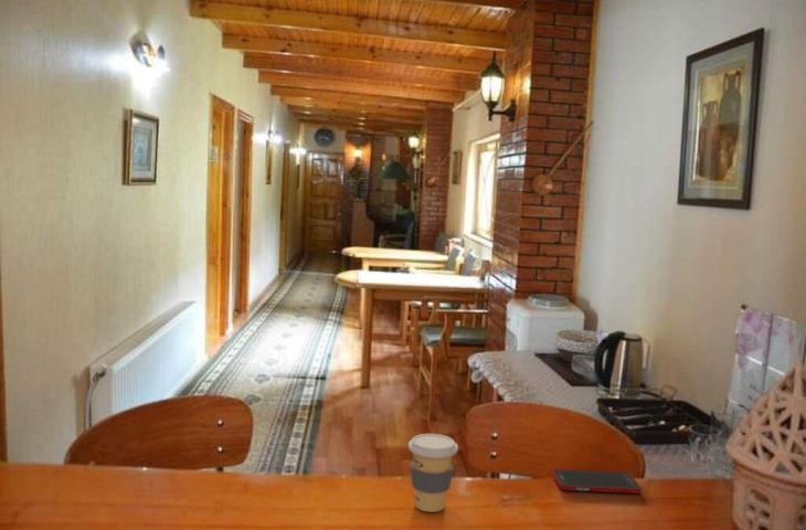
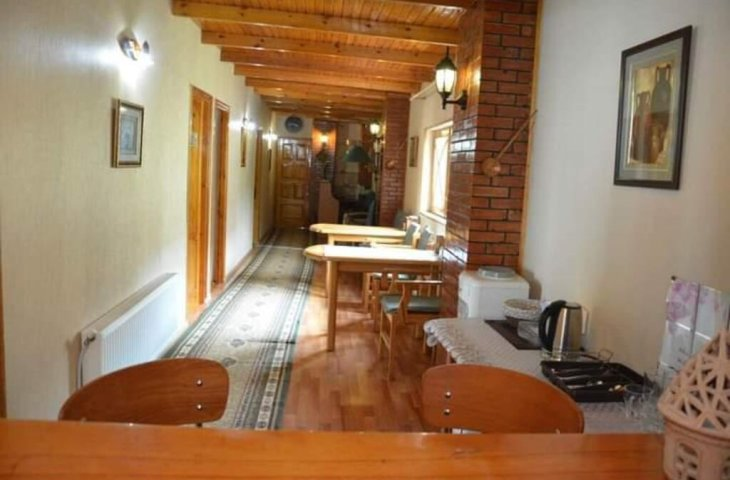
- coffee cup [407,433,459,513]
- cell phone [551,468,643,495]
